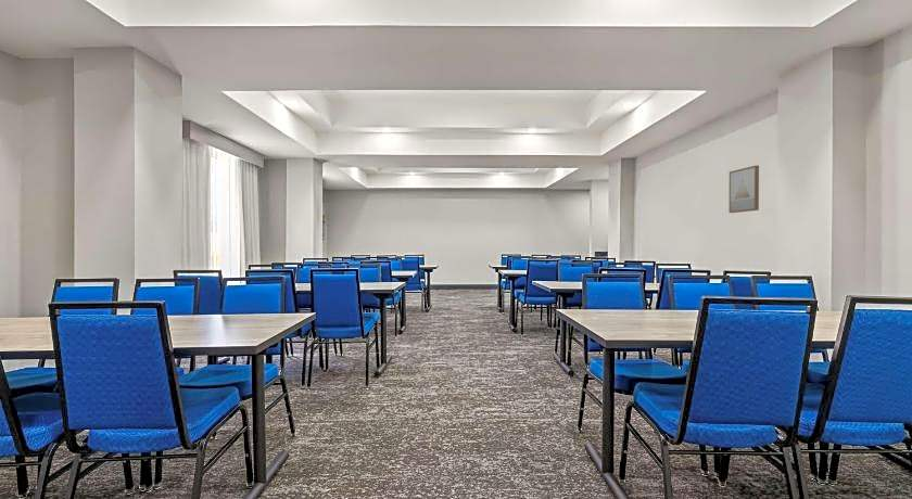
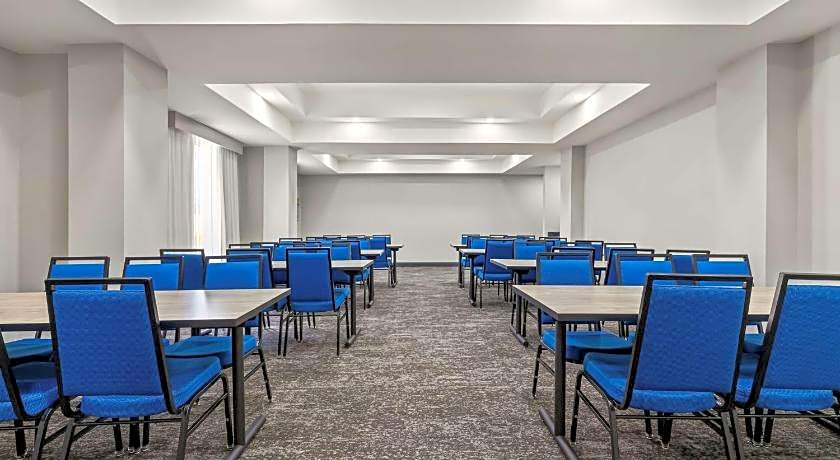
- wall art [729,165,760,214]
